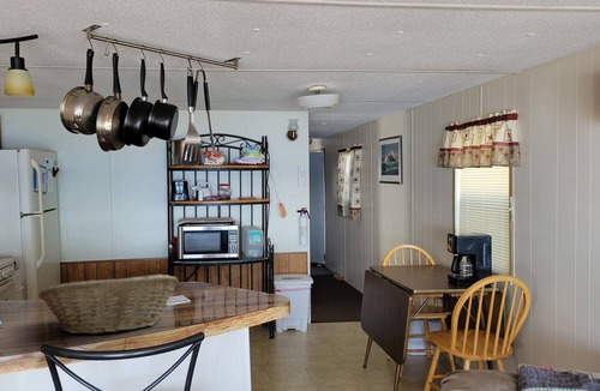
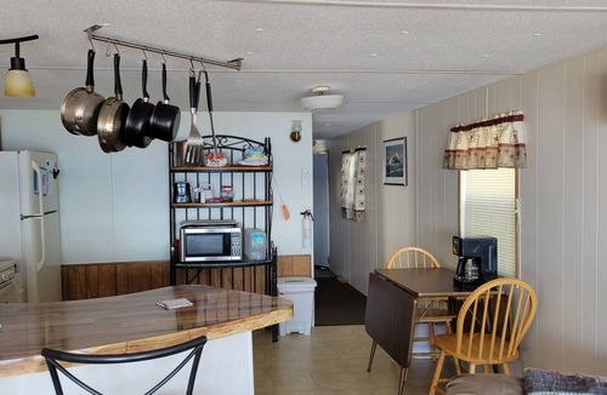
- fruit basket [37,273,179,336]
